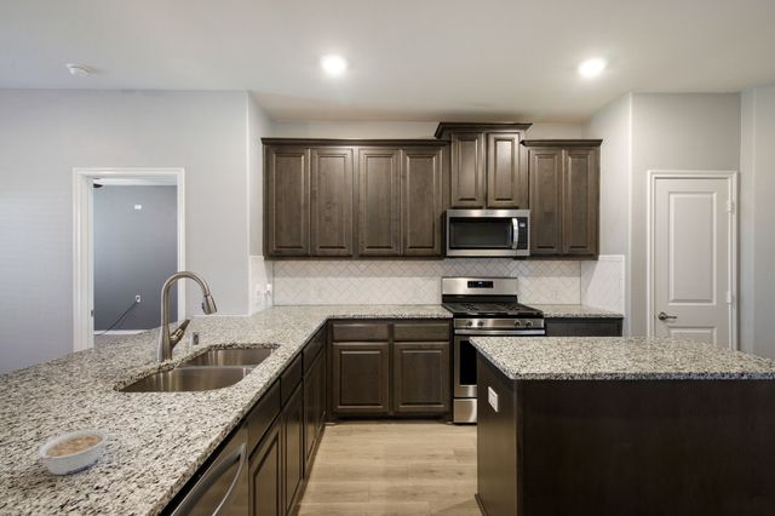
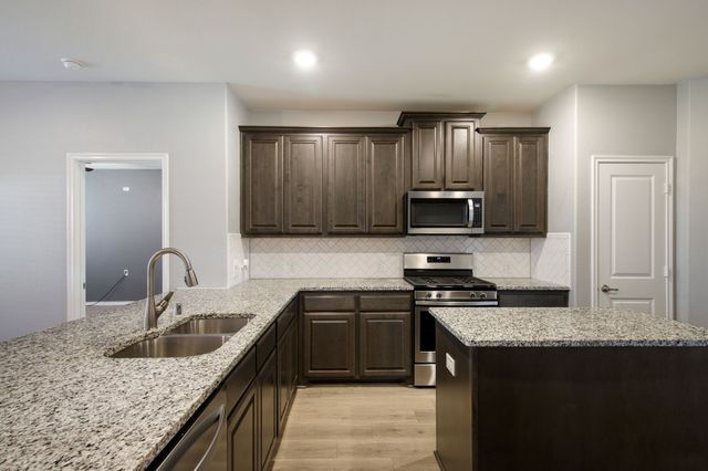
- legume [35,428,110,476]
